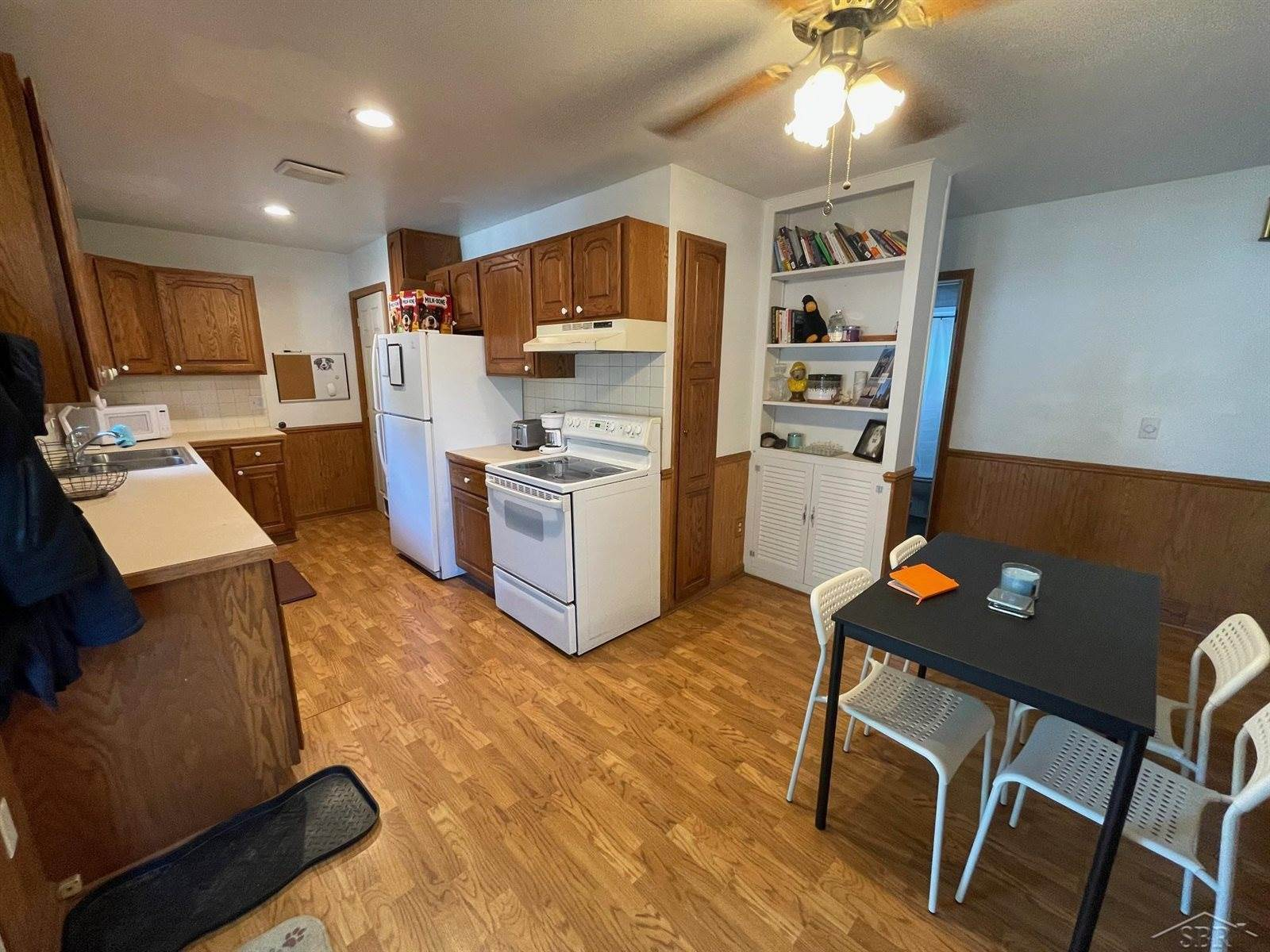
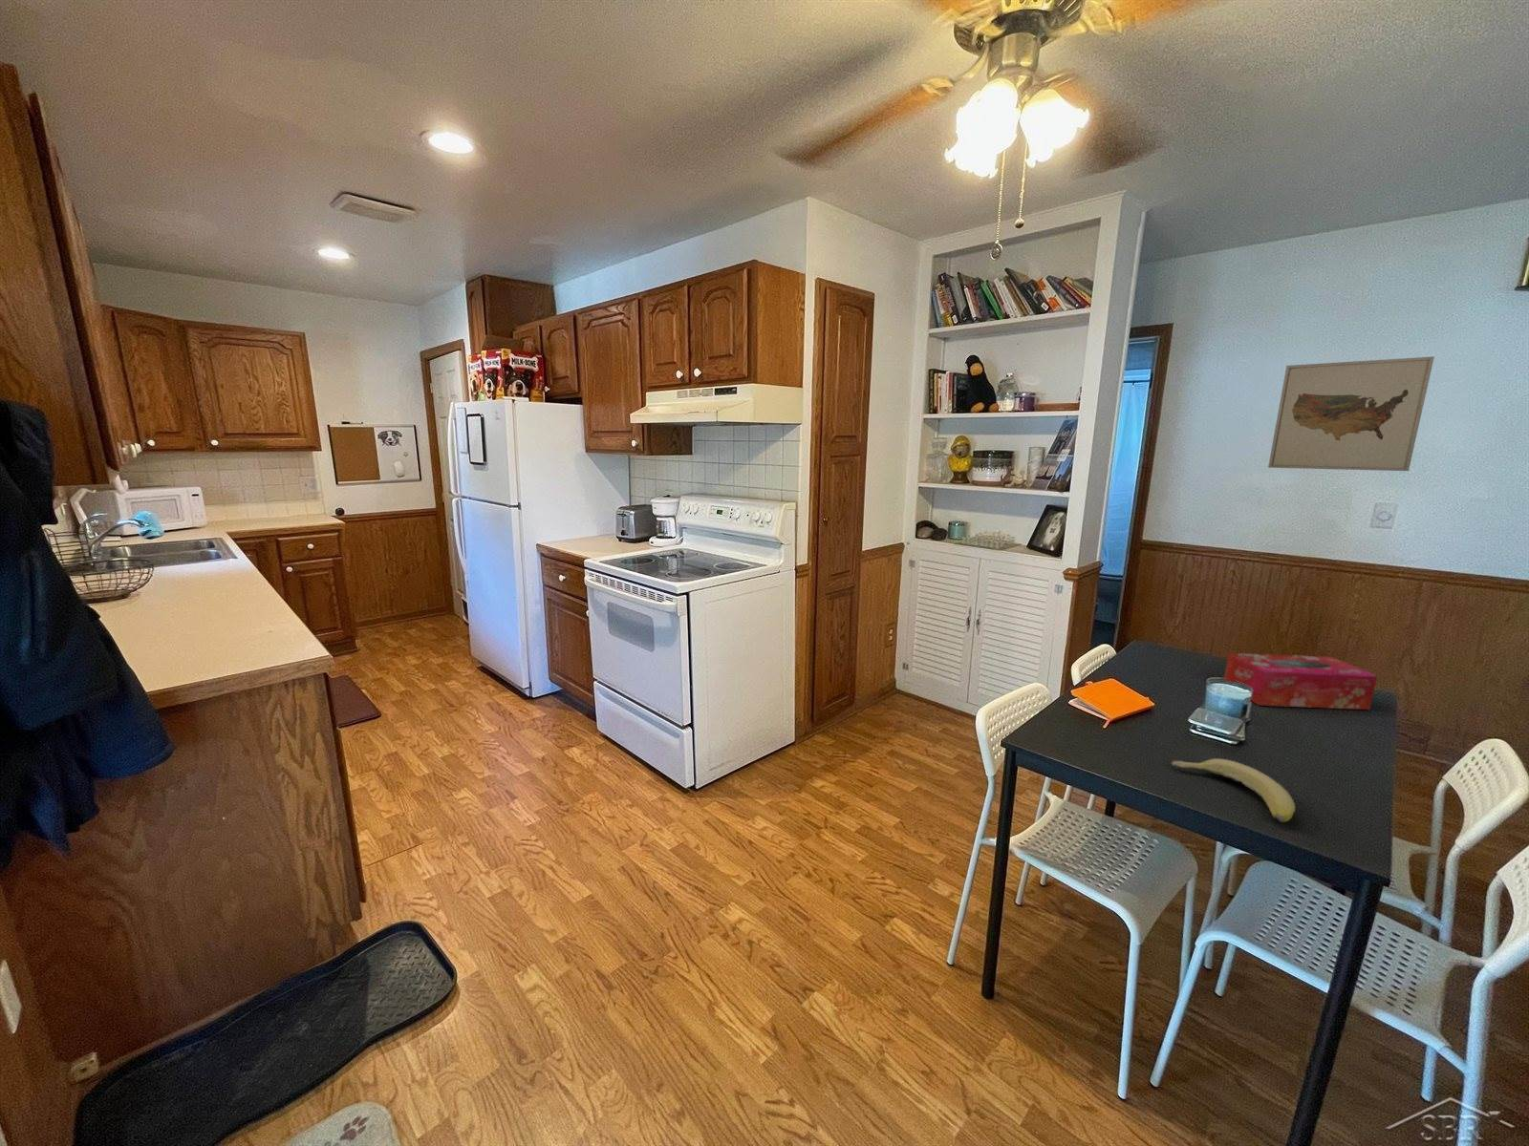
+ wall art [1268,355,1435,472]
+ tissue box [1223,652,1379,710]
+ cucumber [1170,757,1295,823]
